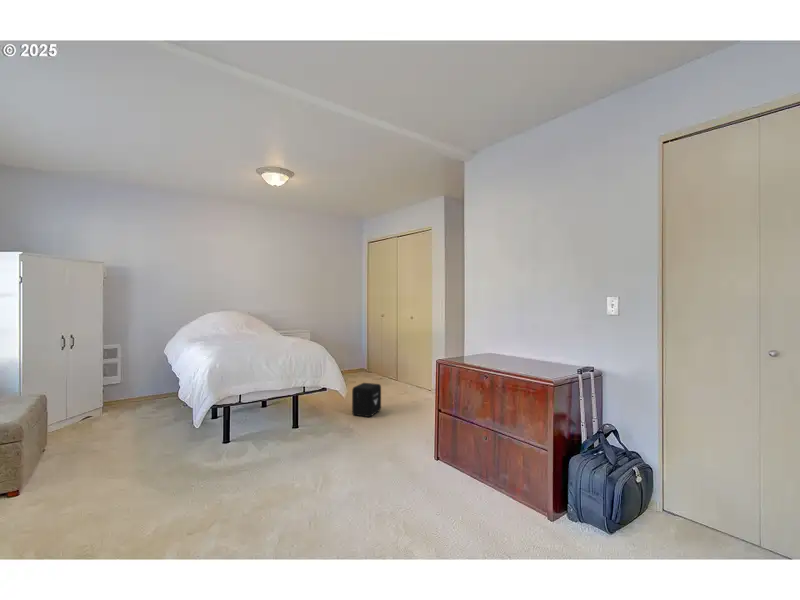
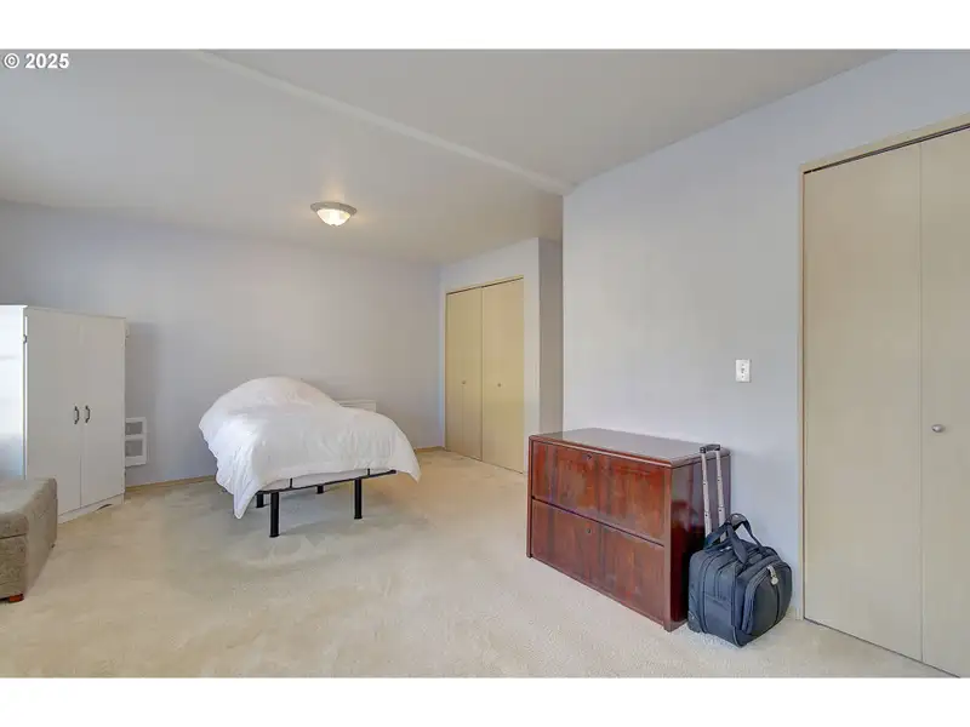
- air purifier [351,382,382,418]
